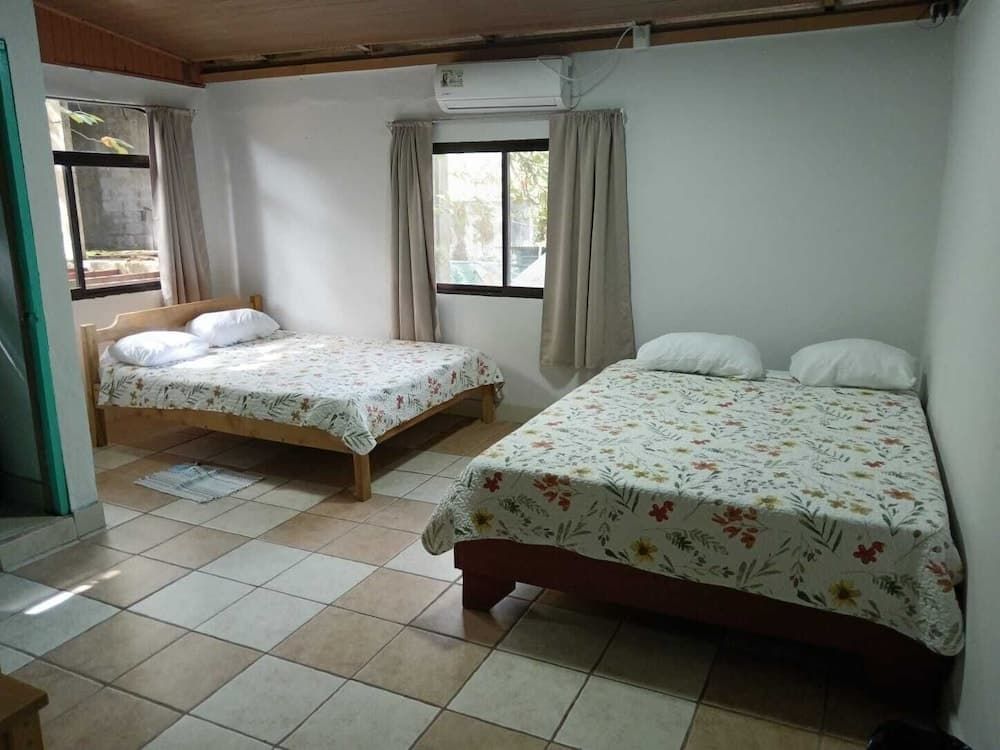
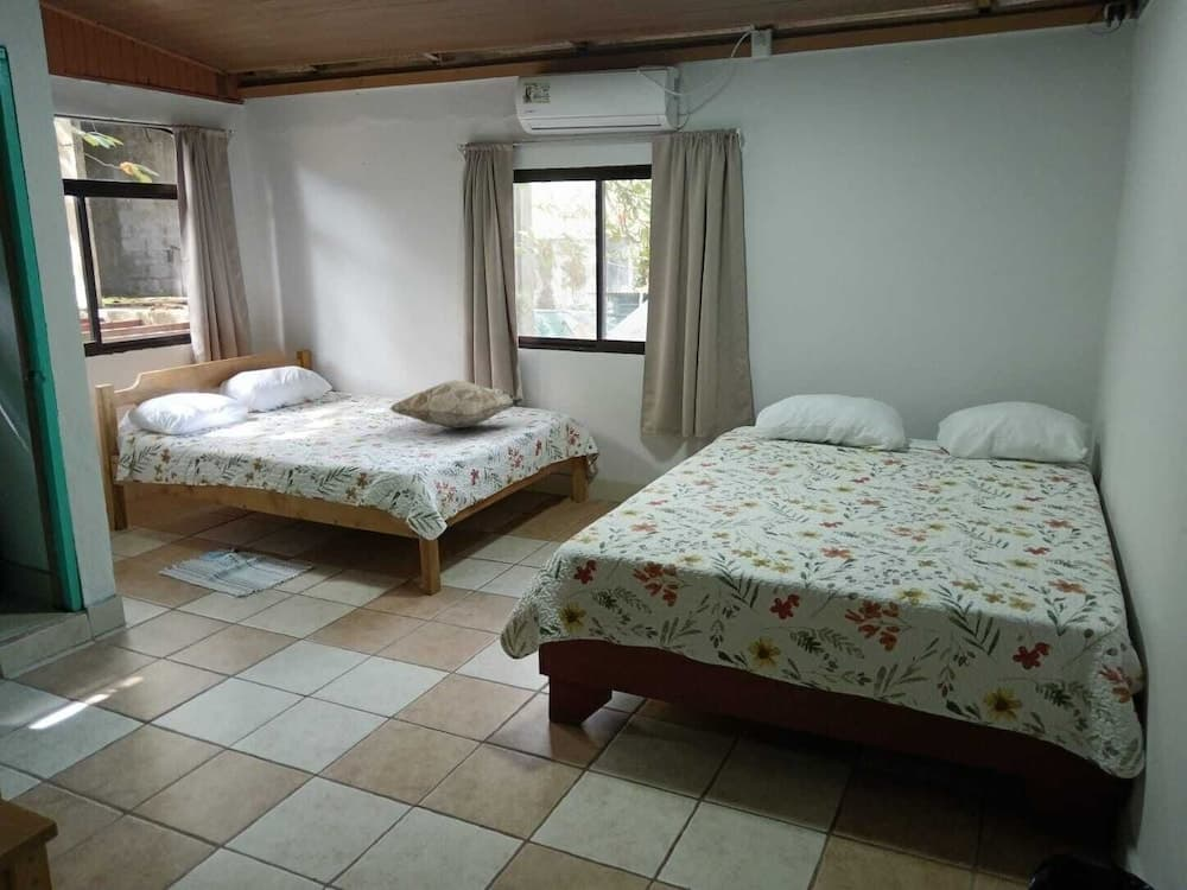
+ decorative pillow [388,379,523,430]
